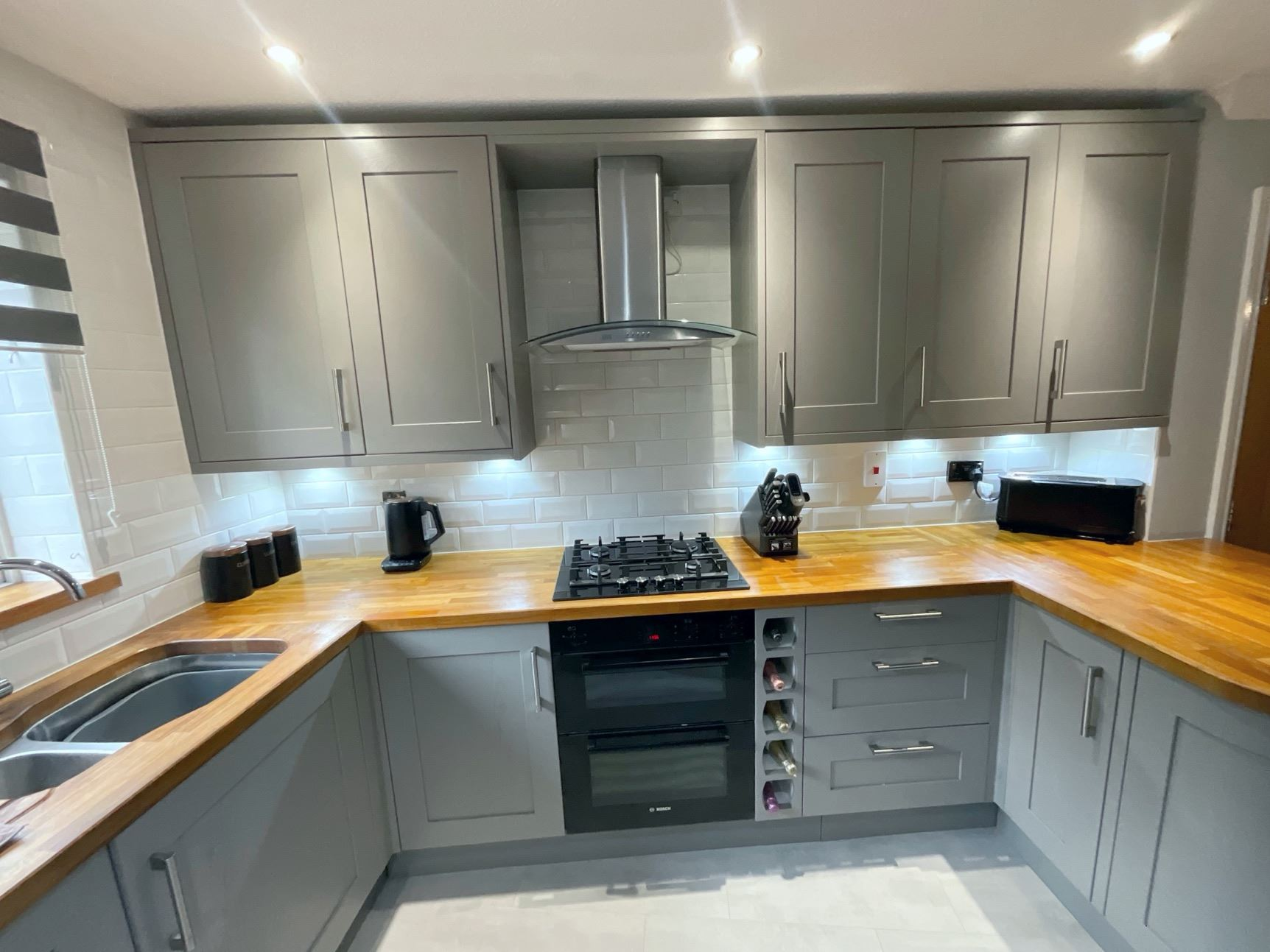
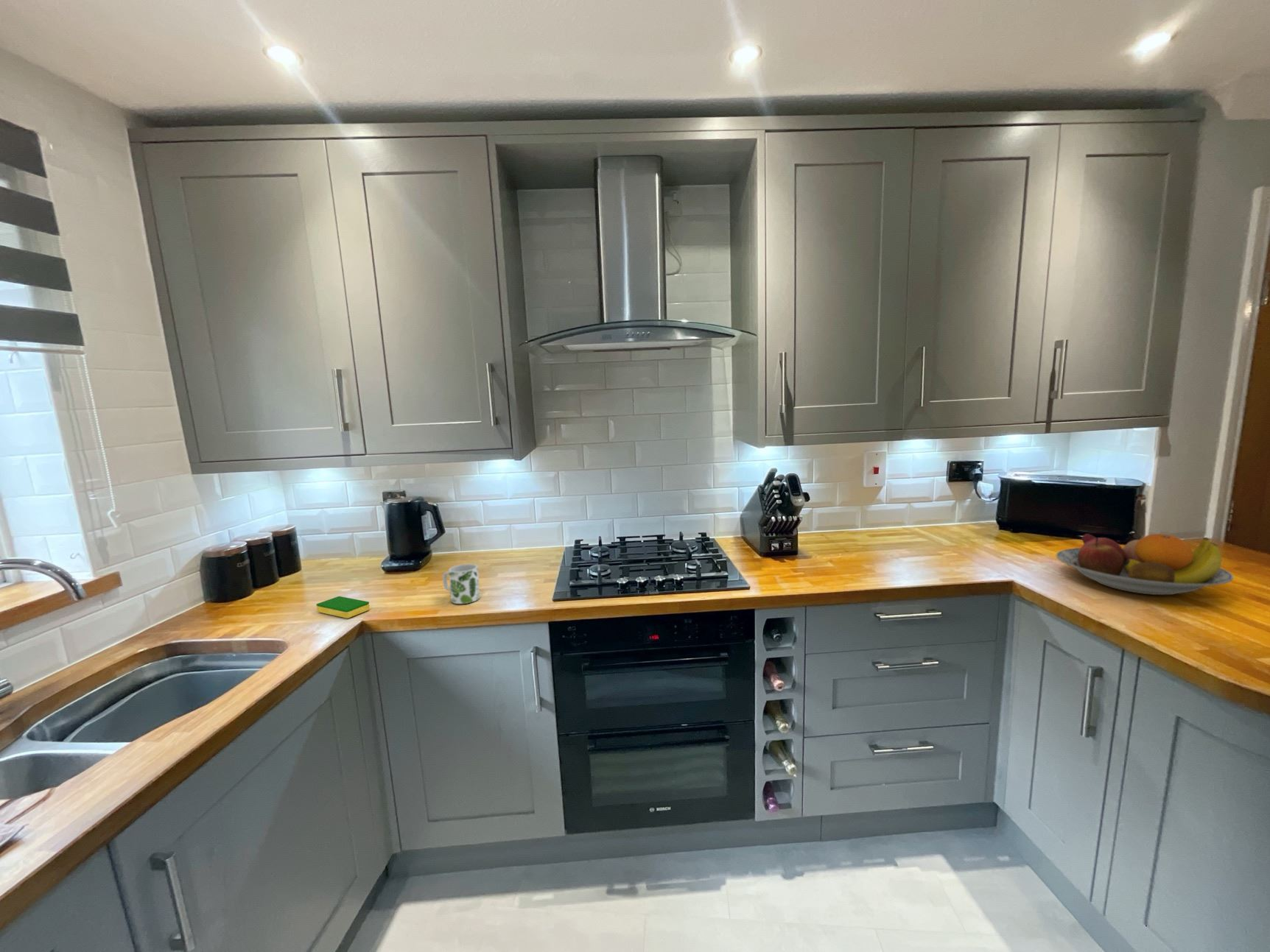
+ mug [442,563,481,604]
+ dish sponge [316,596,371,619]
+ fruit bowl [1056,533,1234,596]
